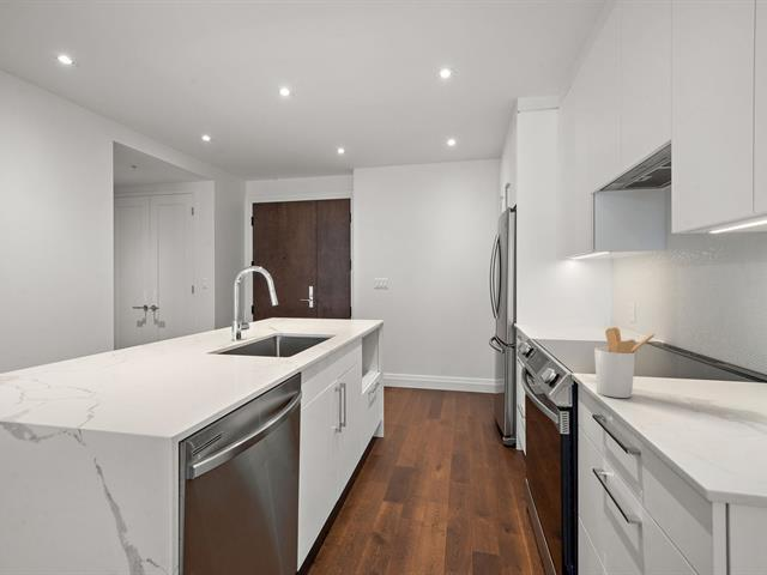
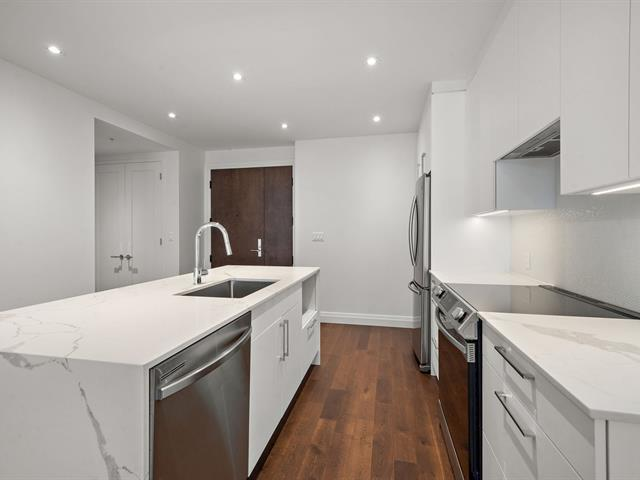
- utensil holder [593,326,657,399]
